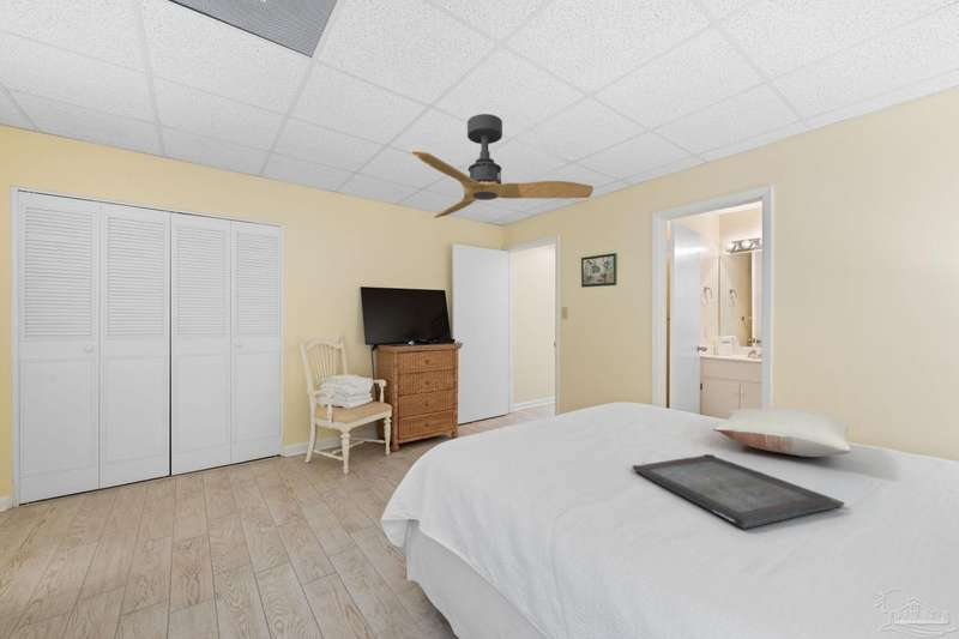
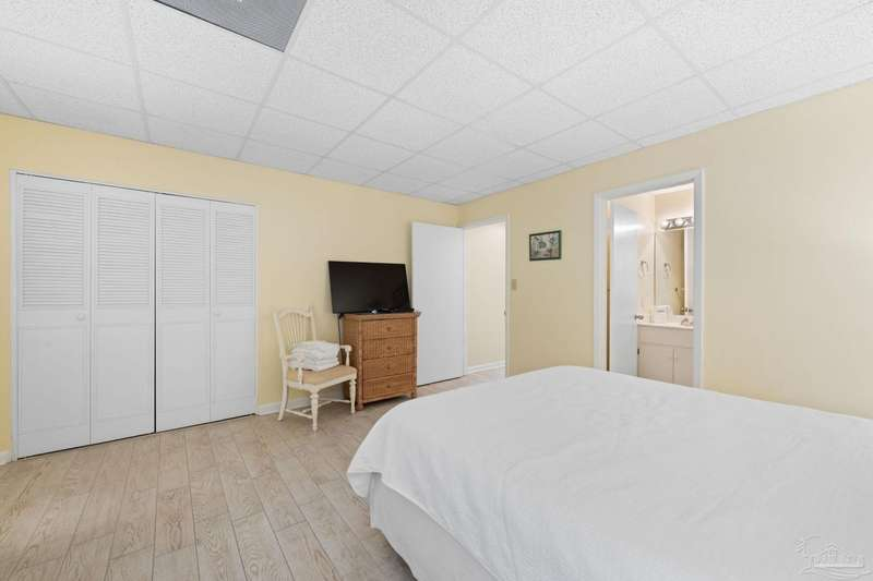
- serving tray [631,453,845,530]
- pillow [712,406,852,458]
- ceiling fan [409,113,595,219]
